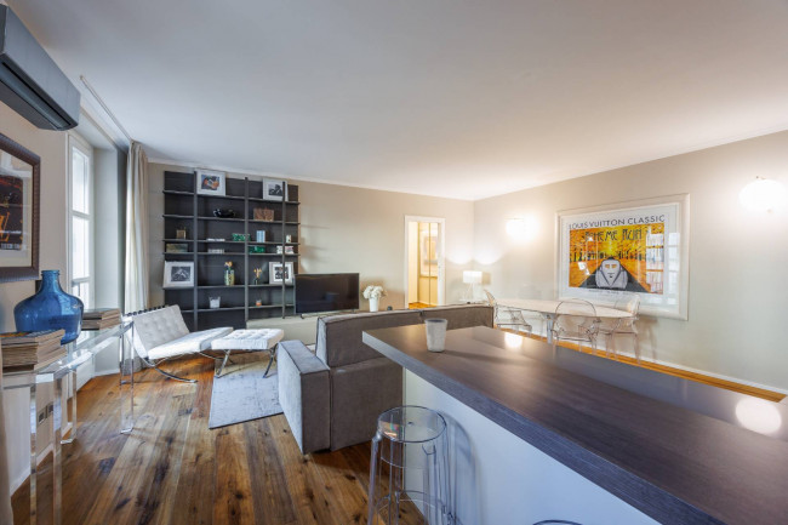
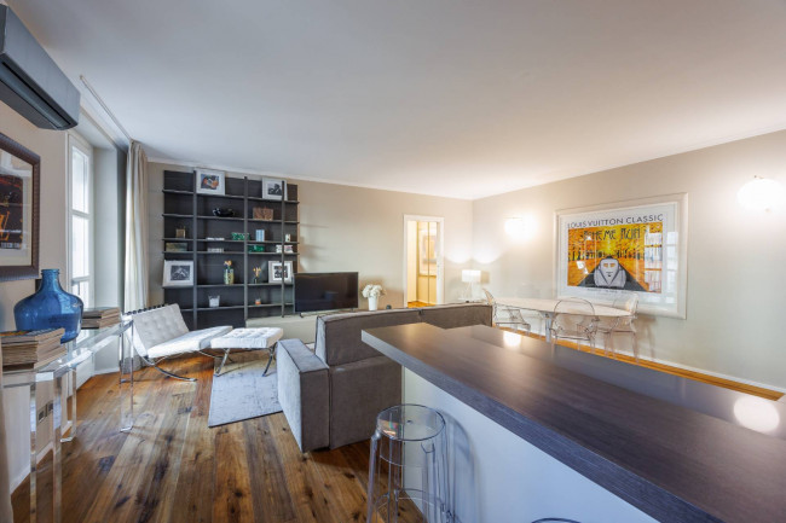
- dixie cup [423,318,449,353]
